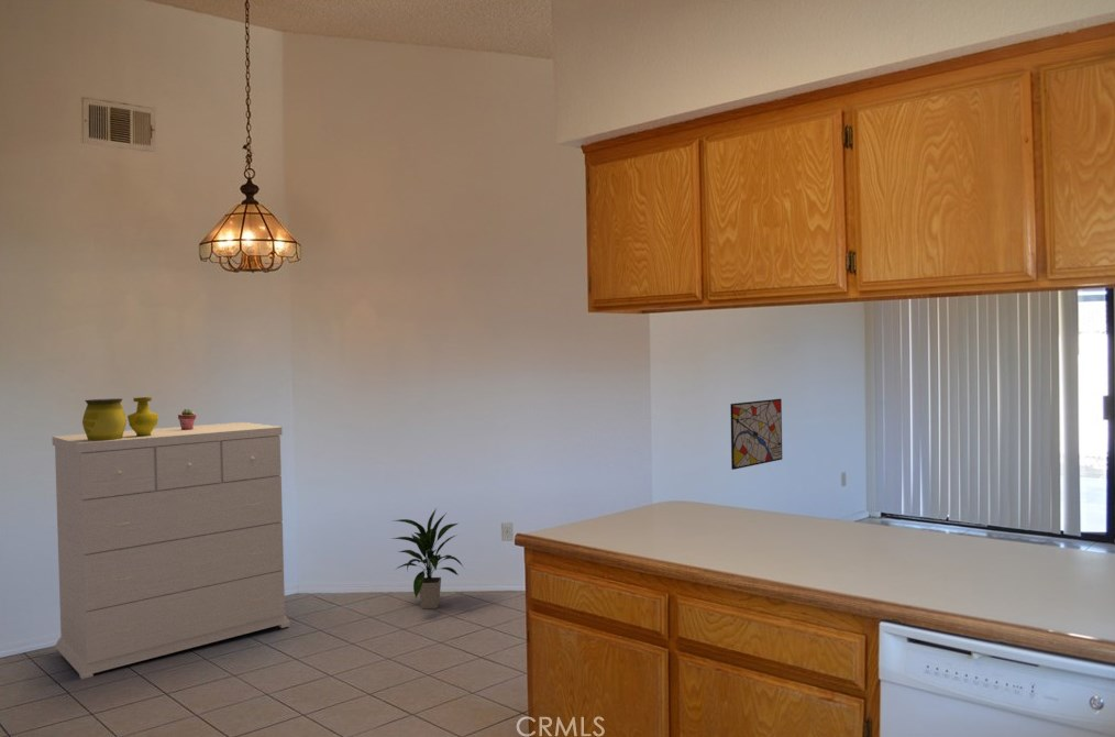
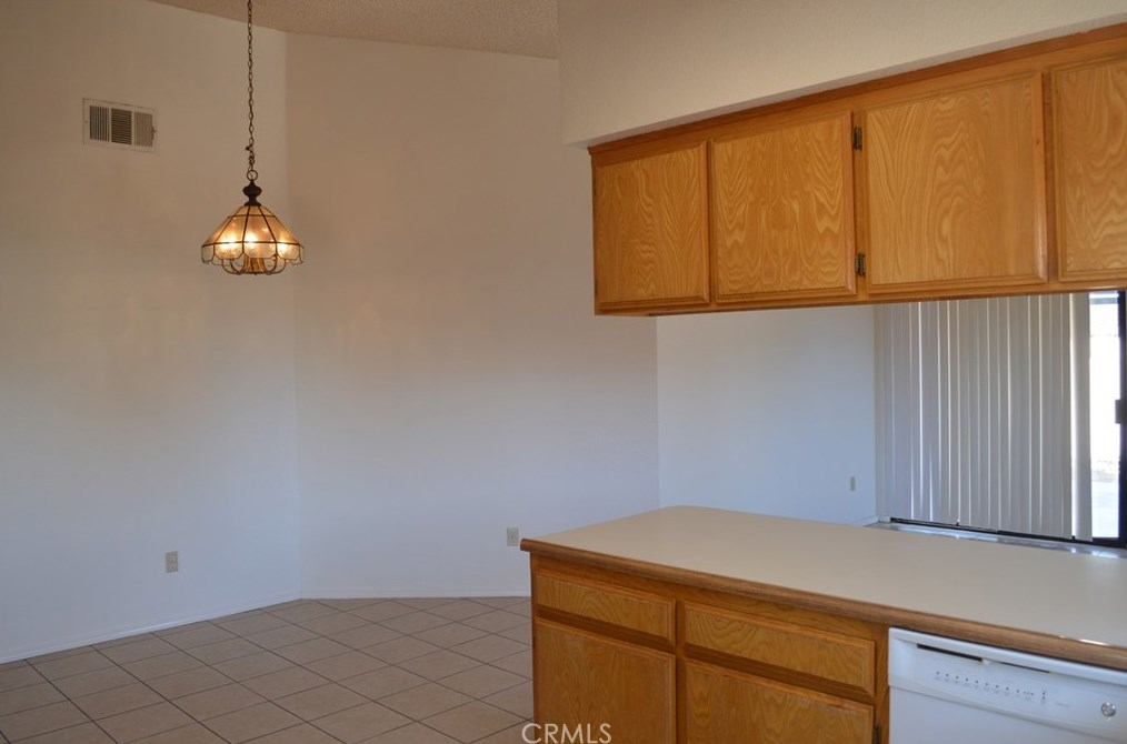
- indoor plant [390,507,465,609]
- wall art [729,398,783,471]
- decorative vase [81,396,159,441]
- dresser [52,421,291,680]
- potted succulent [177,407,197,430]
